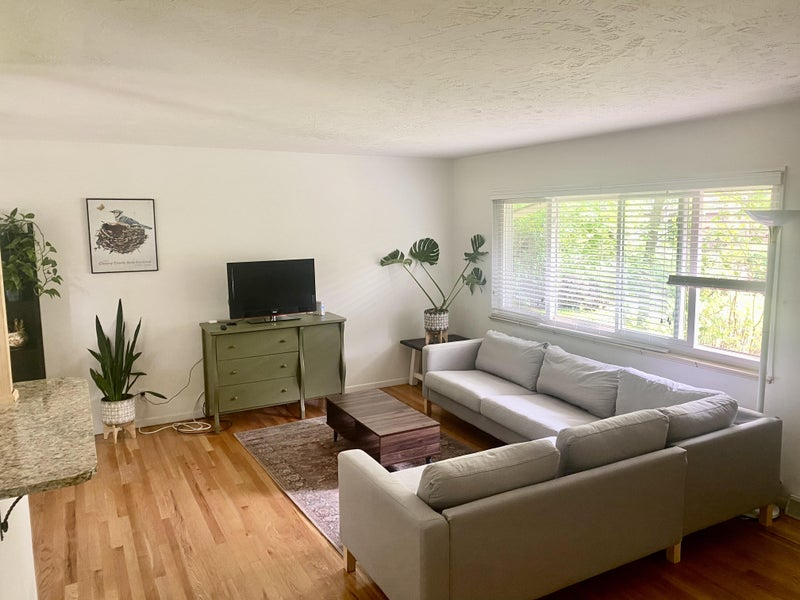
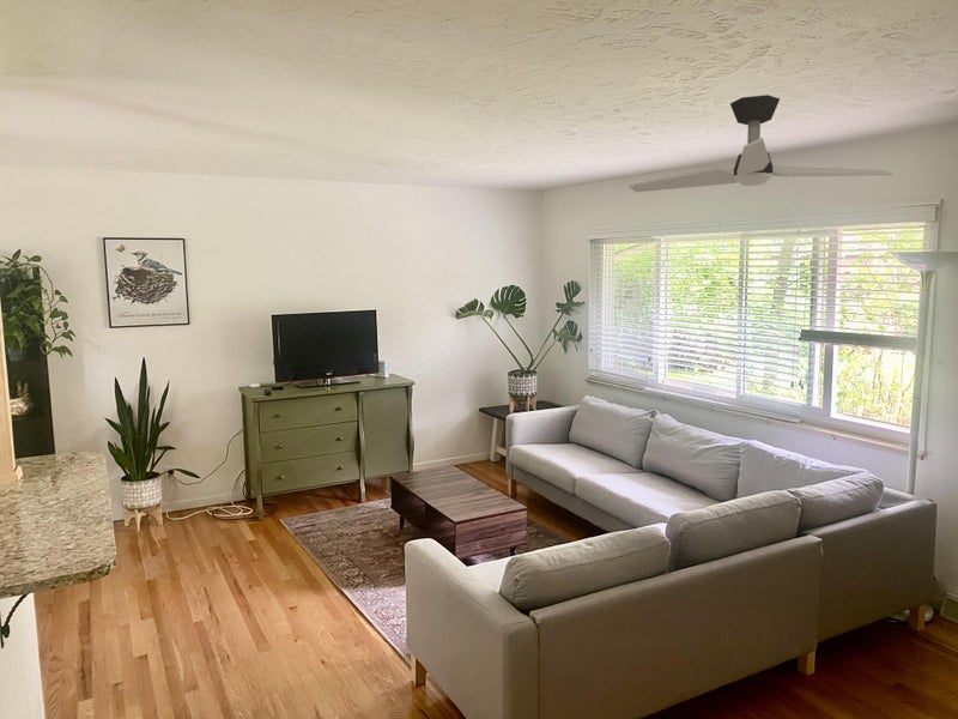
+ ceiling fan [627,93,895,193]
